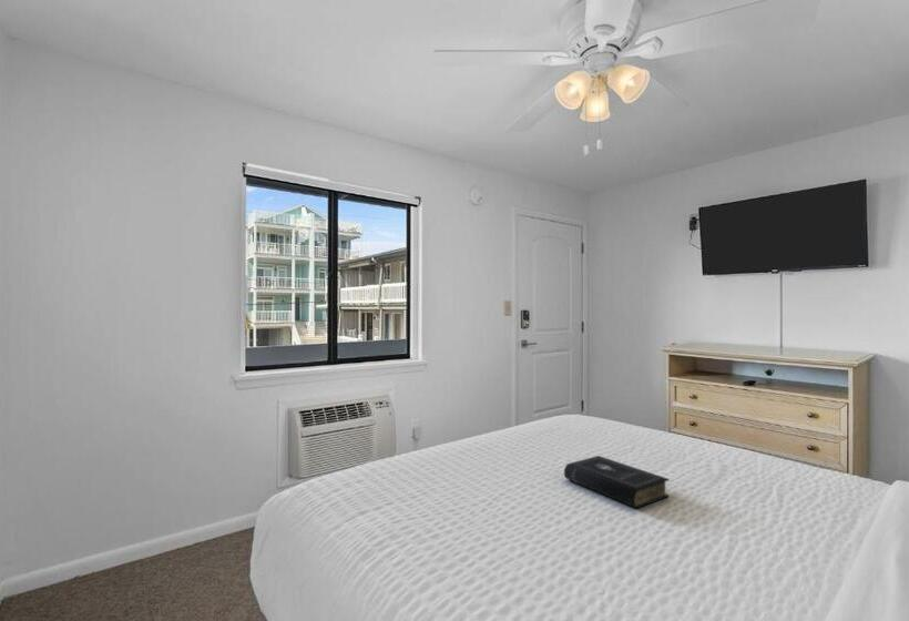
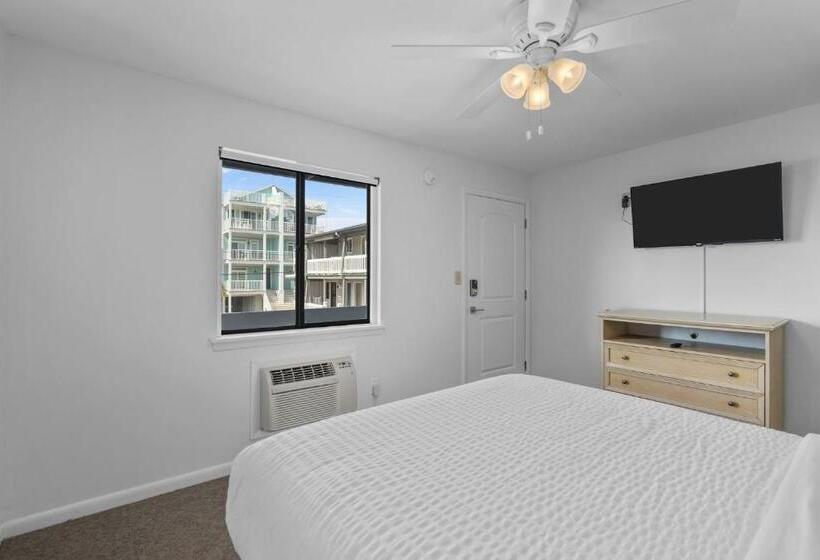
- book [563,455,671,509]
